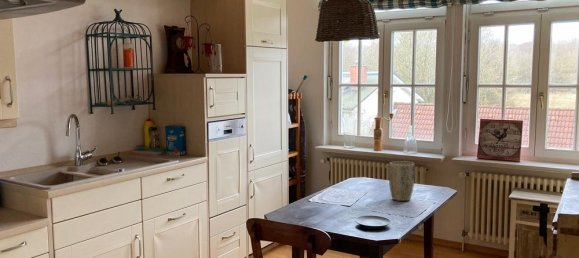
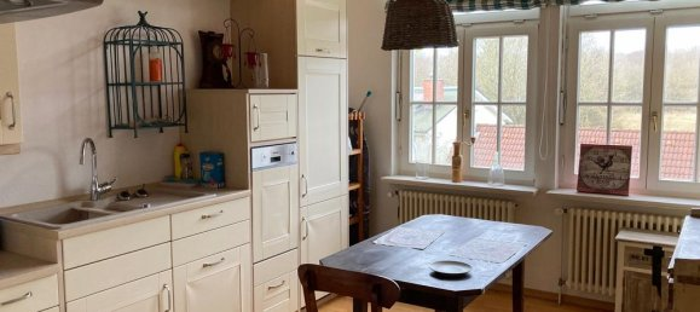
- plant pot [388,160,416,202]
